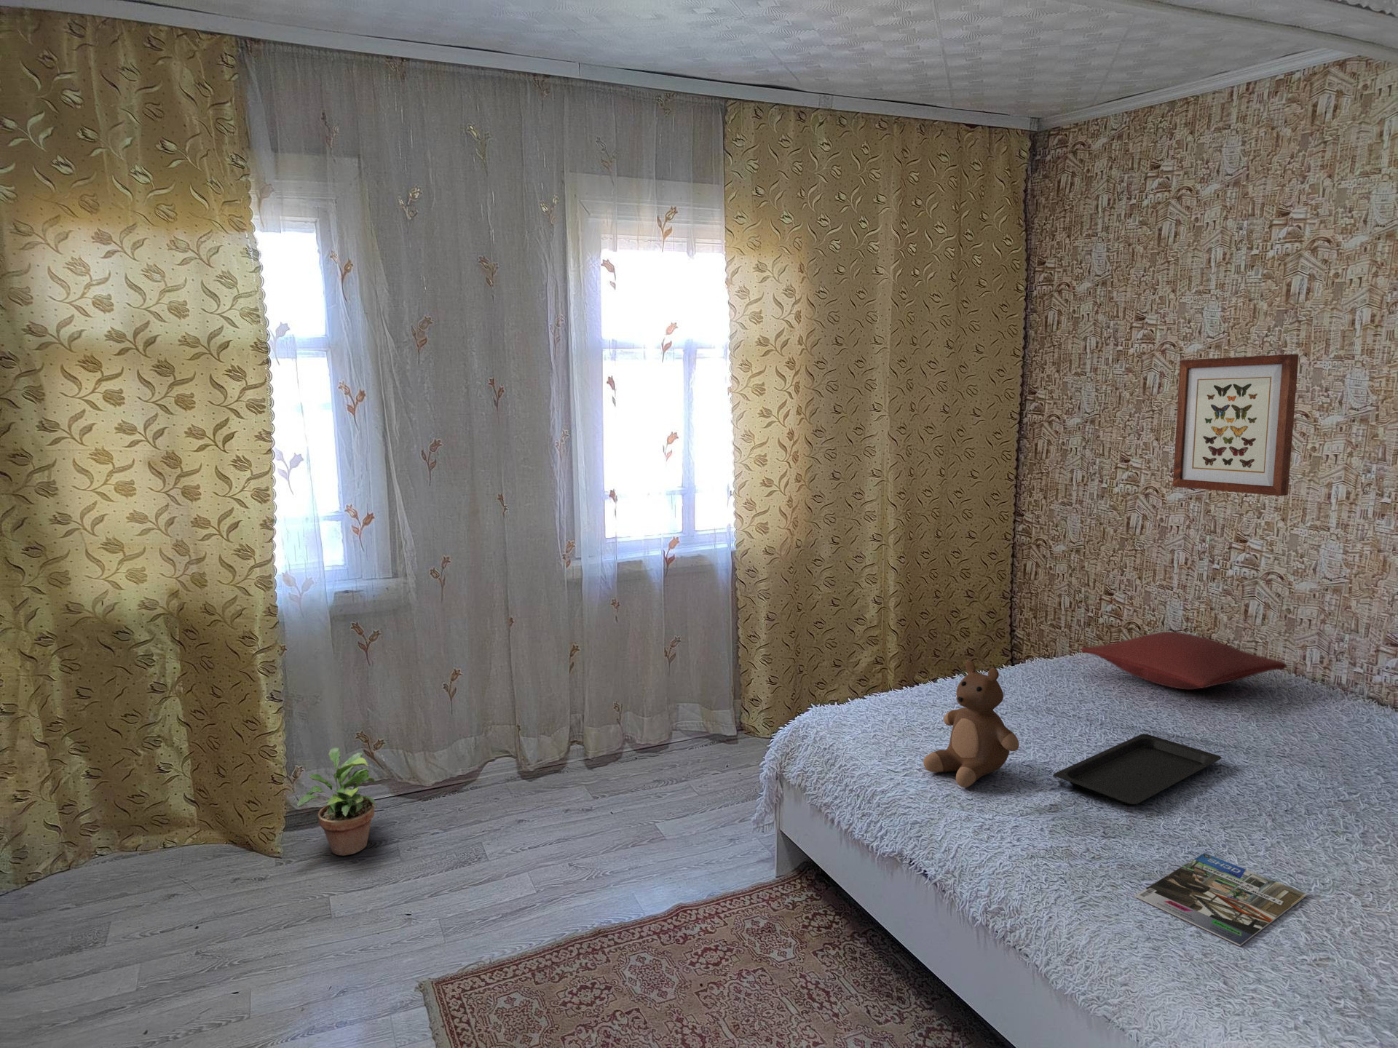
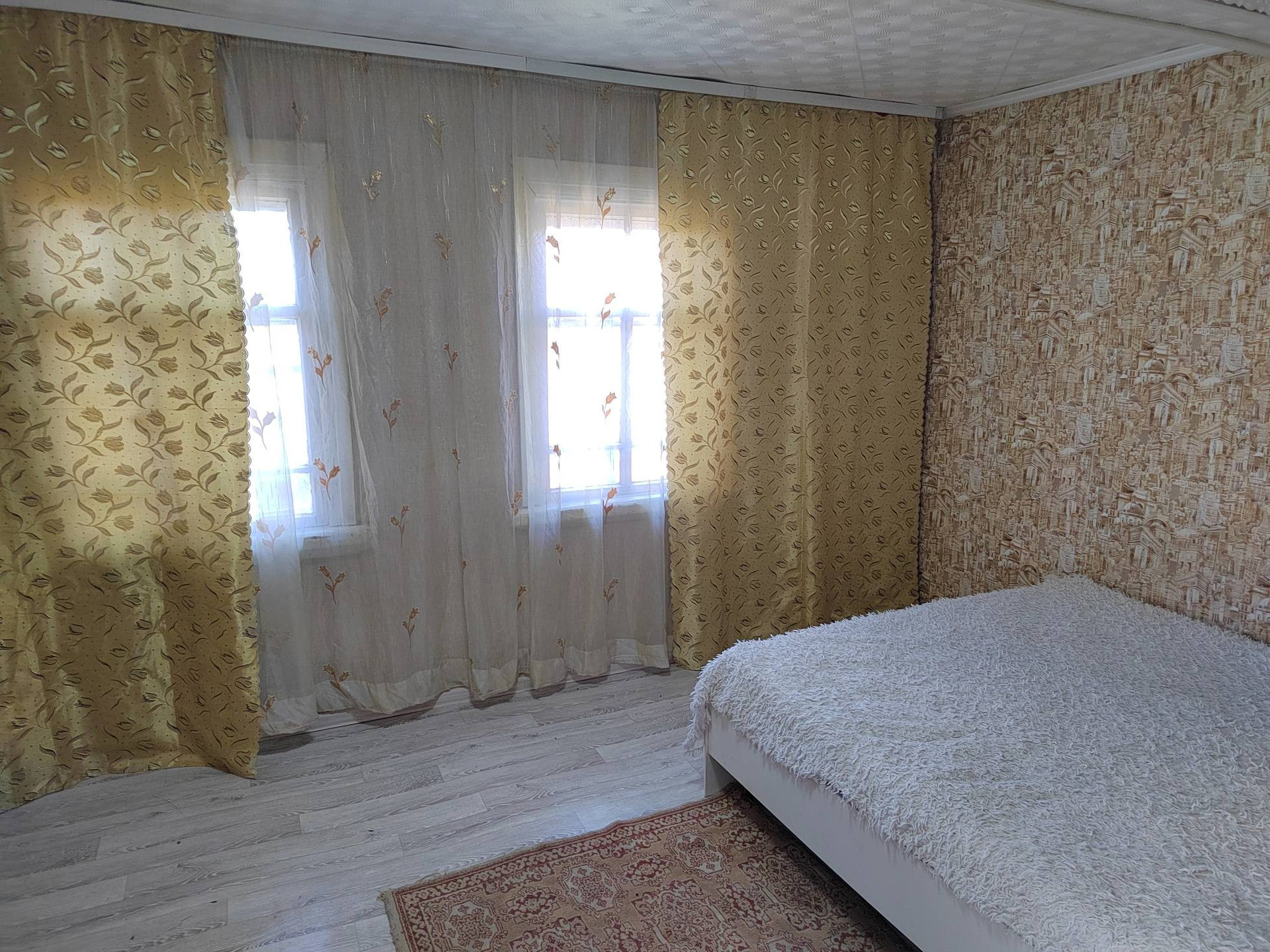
- serving tray [1053,733,1223,806]
- pillow [1081,631,1288,690]
- wall art [1172,353,1300,496]
- magazine [1134,852,1308,947]
- potted plant [296,746,378,855]
- teddy bear [922,661,1019,788]
